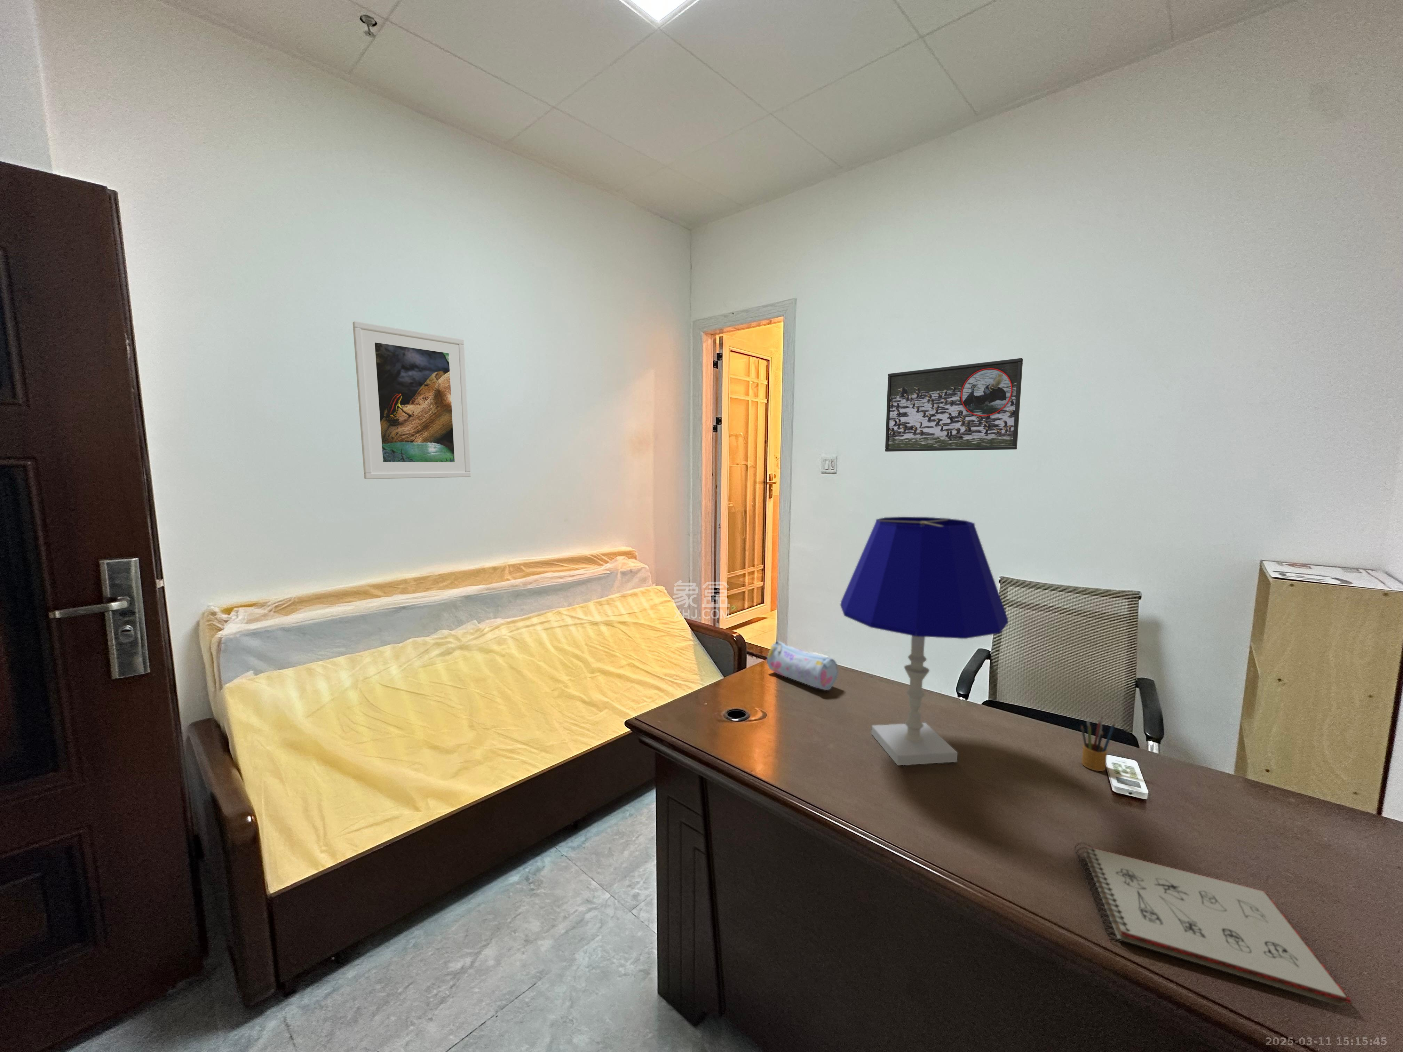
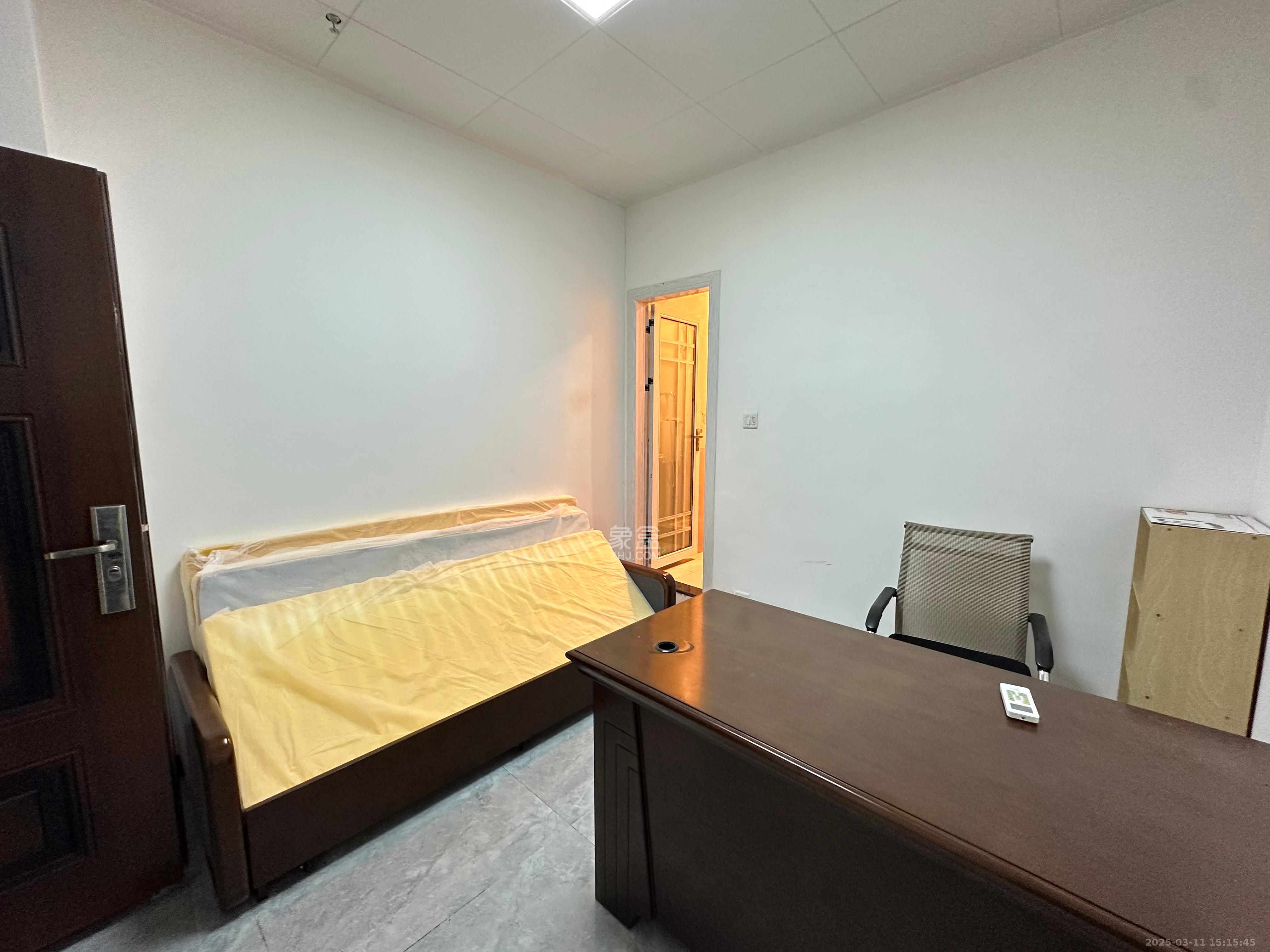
- notepad [1074,842,1352,1007]
- pencil case [767,641,838,691]
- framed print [352,322,471,480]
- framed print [885,358,1023,452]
- pencil box [1080,715,1116,771]
- table lamp [840,516,1009,766]
